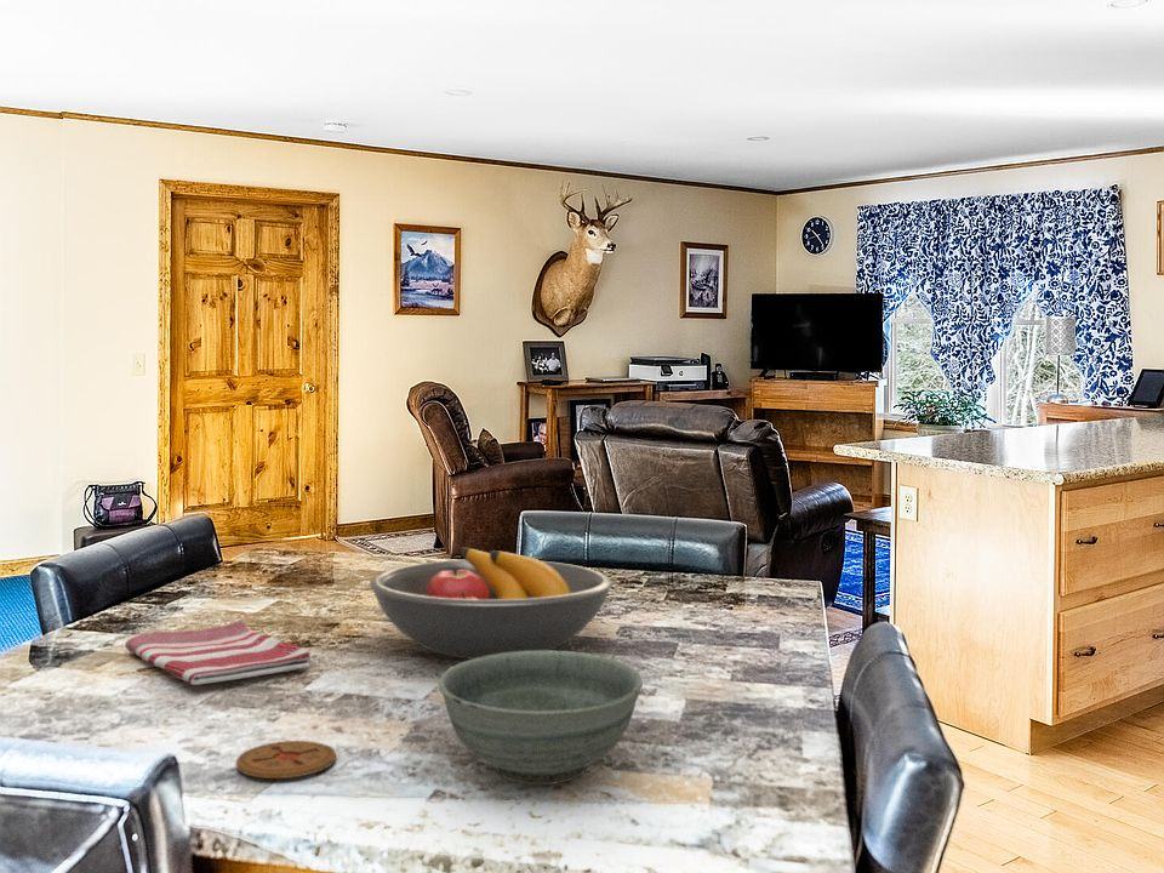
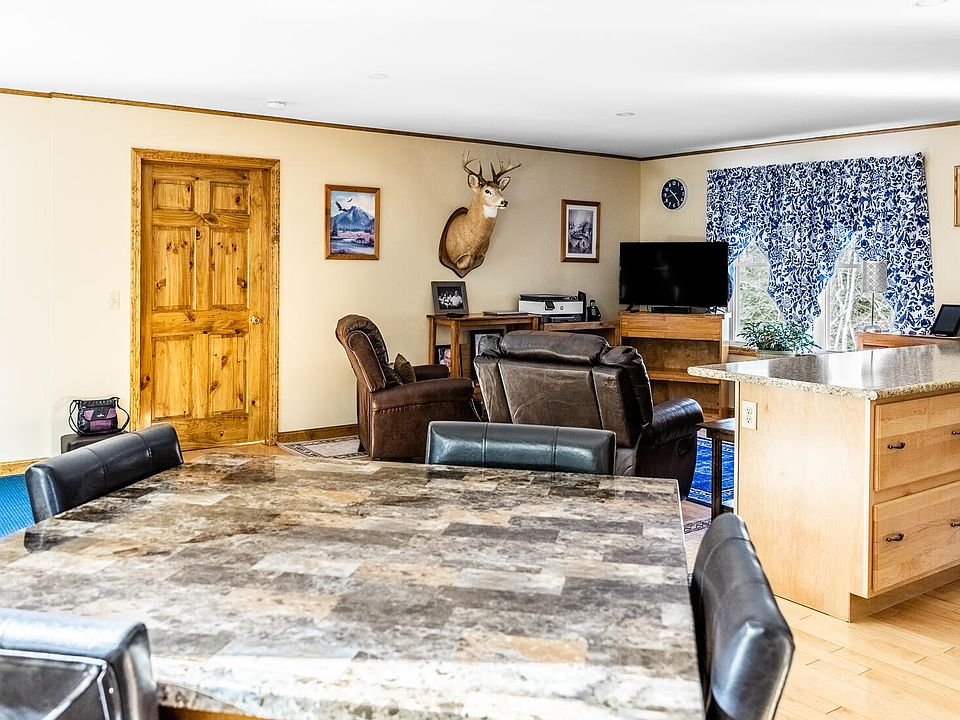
- bowl [436,650,644,786]
- coaster [235,740,337,780]
- fruit bowl [369,546,614,660]
- dish towel [124,620,313,686]
